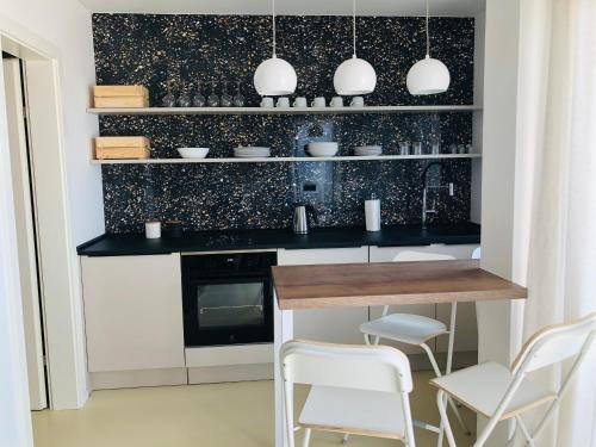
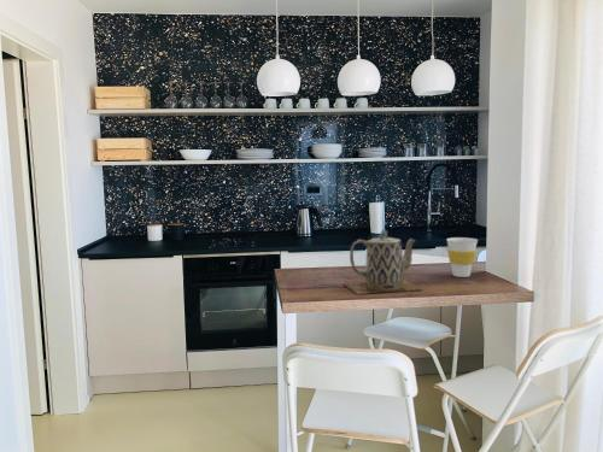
+ cup [445,236,479,278]
+ teapot [343,229,422,295]
